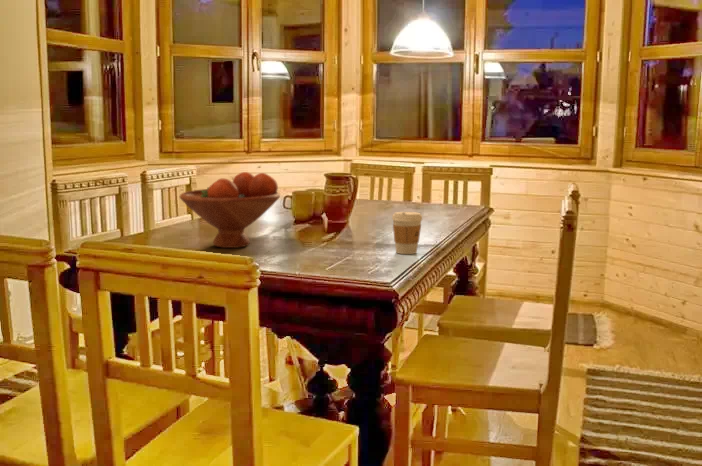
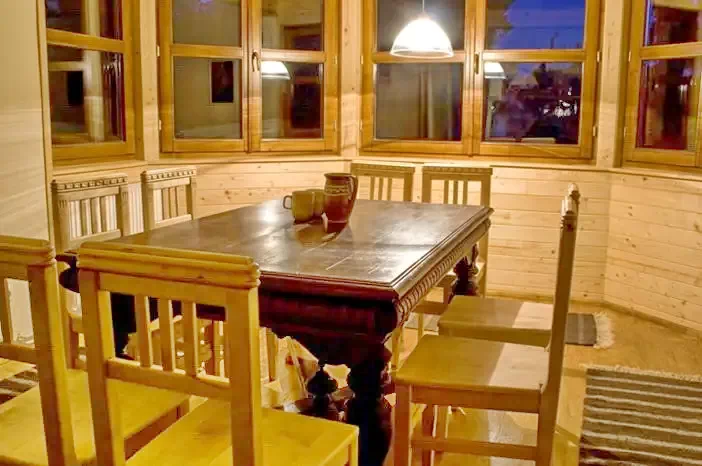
- coffee cup [391,211,423,255]
- fruit bowl [179,171,281,249]
